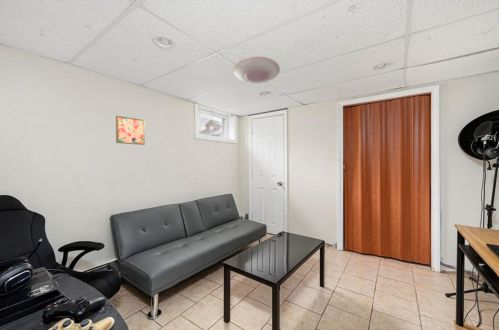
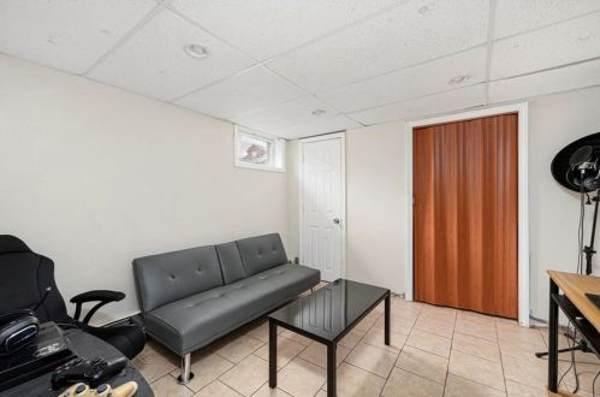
- wall art [115,115,146,146]
- ceiling light [232,55,281,84]
